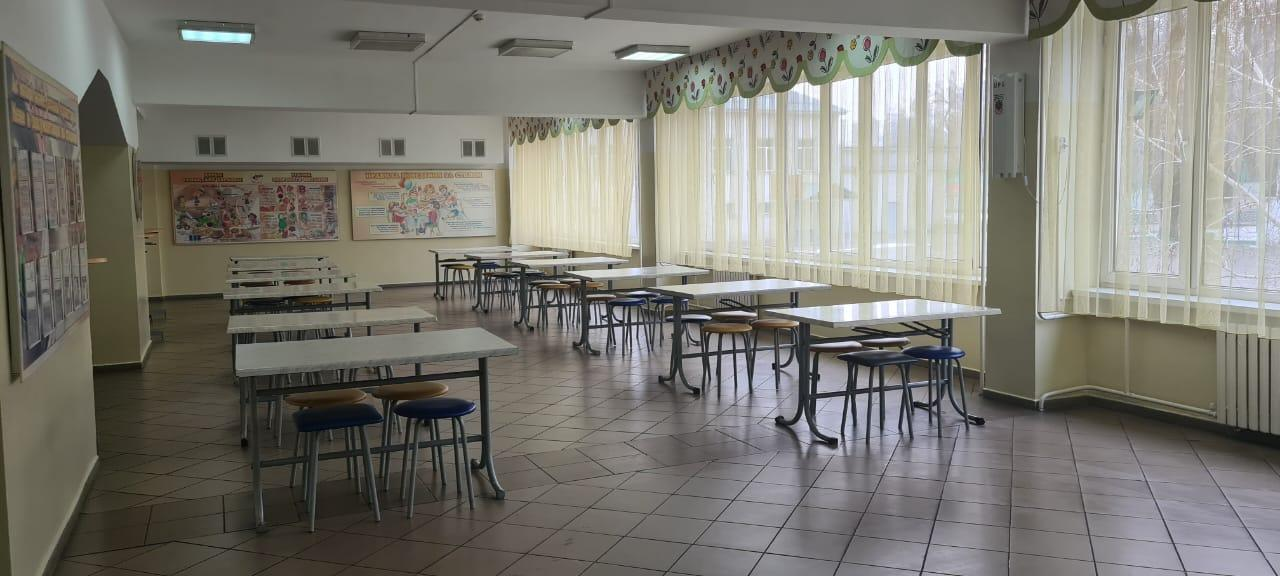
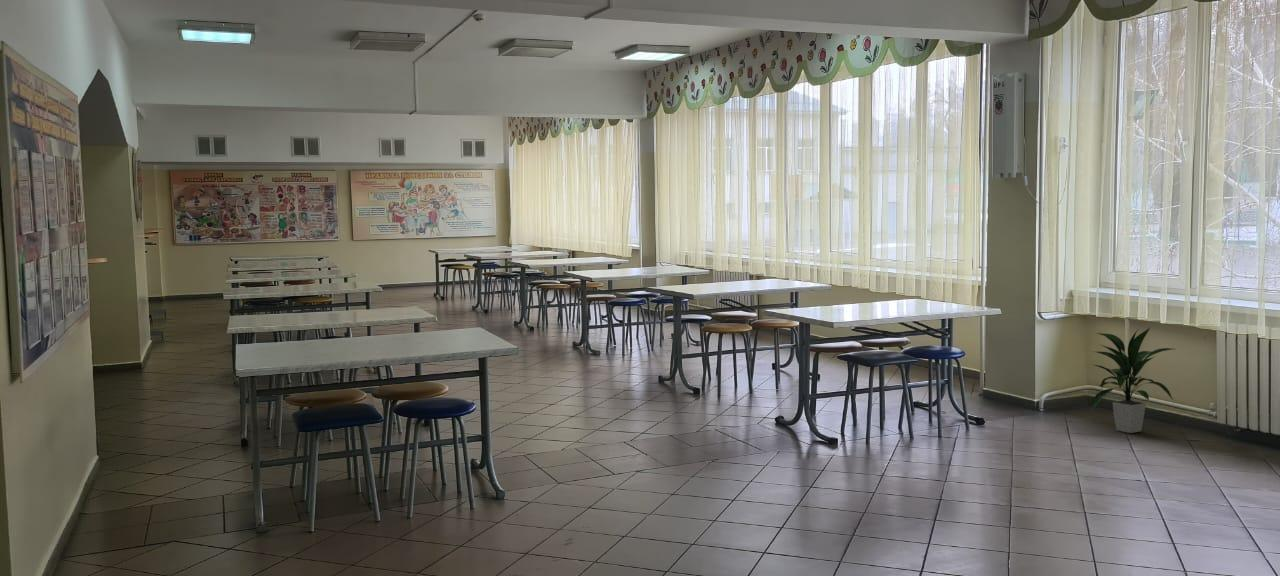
+ indoor plant [1090,326,1175,434]
